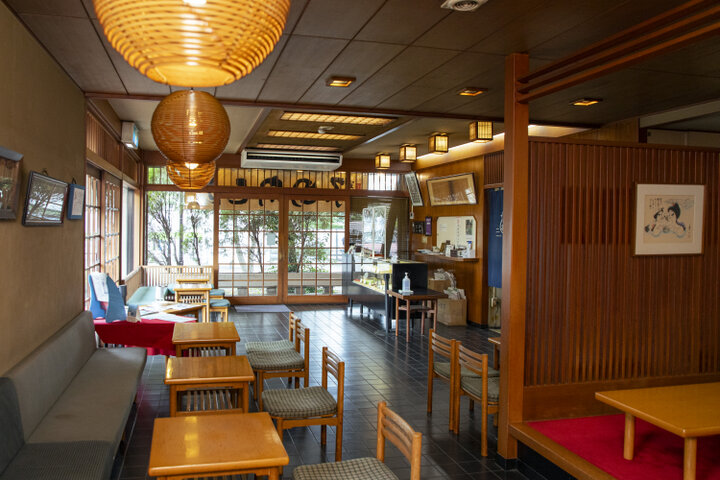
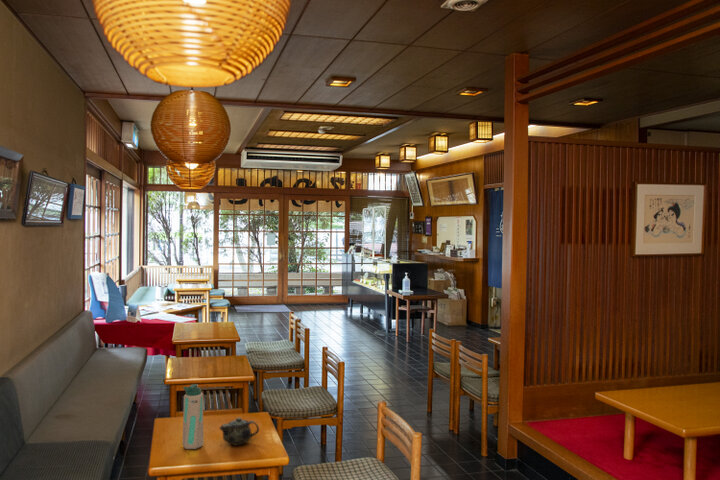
+ chinaware [218,416,260,447]
+ water bottle [181,383,205,450]
